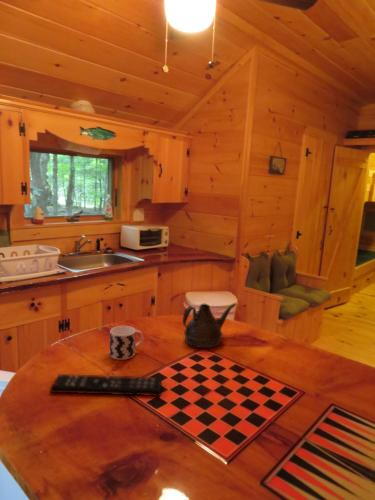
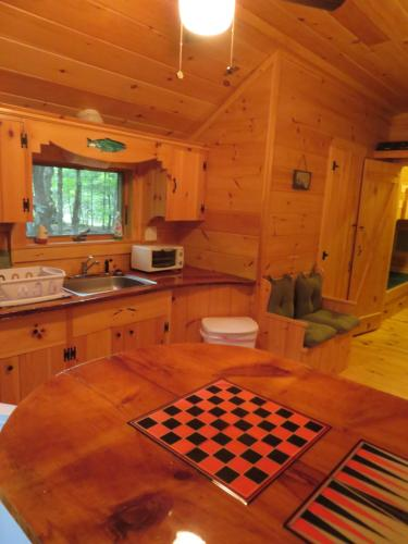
- remote control [49,373,162,397]
- teapot [182,302,237,349]
- cup [109,325,144,361]
